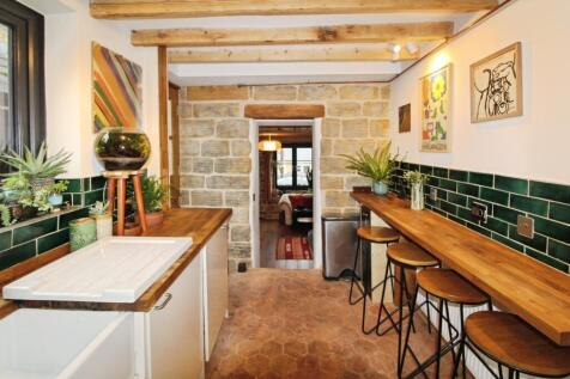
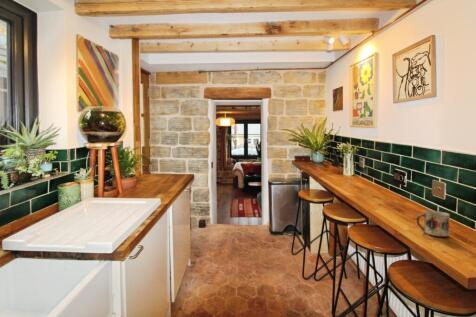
+ mug [416,210,451,238]
